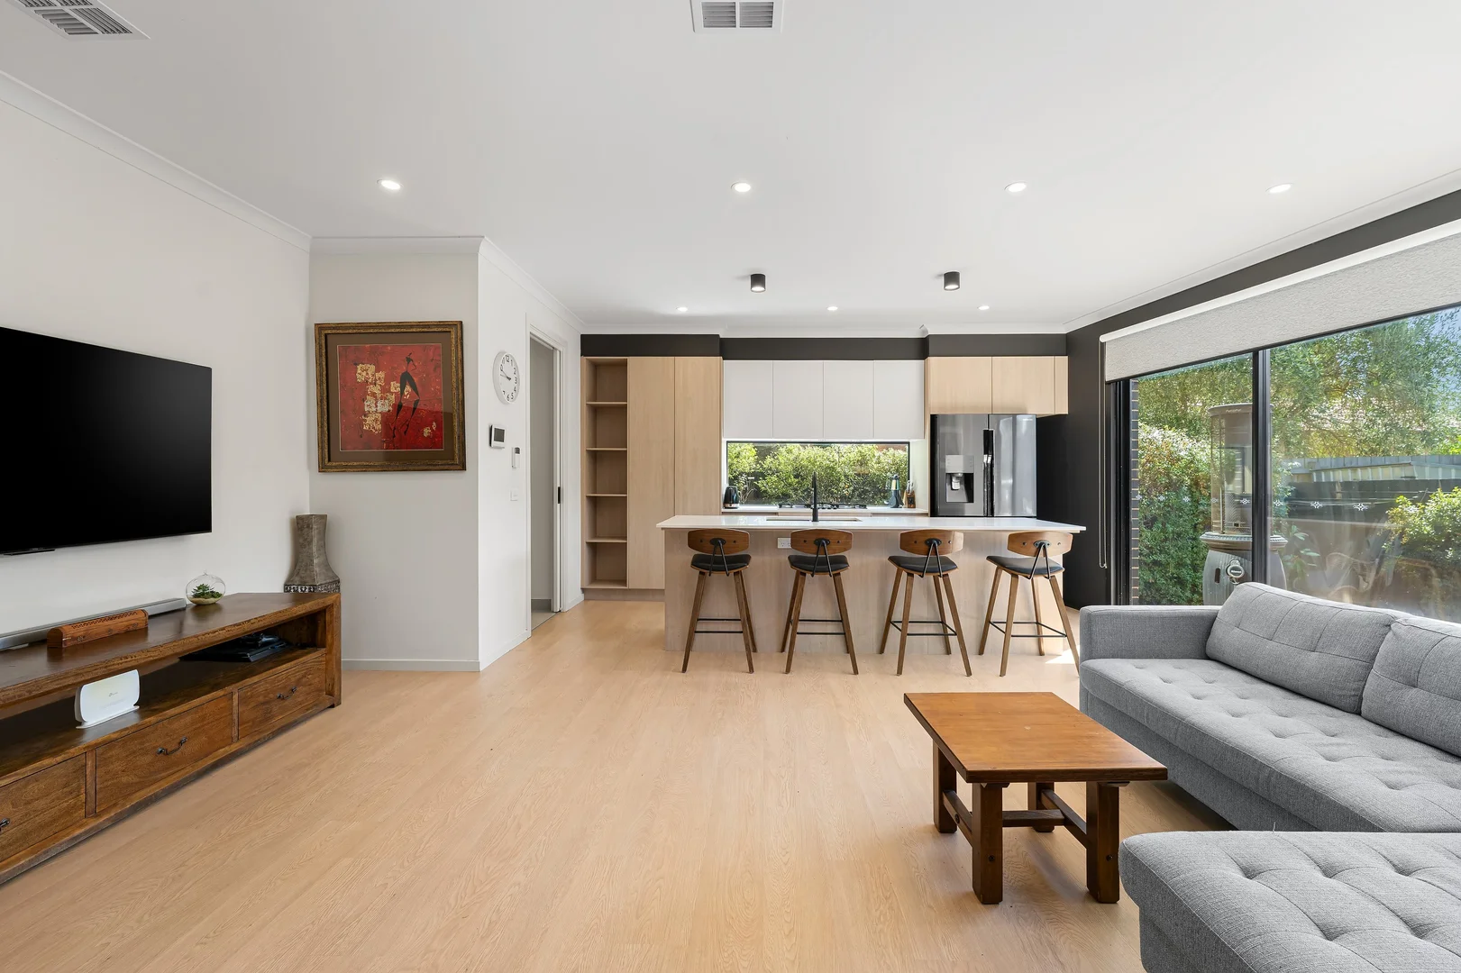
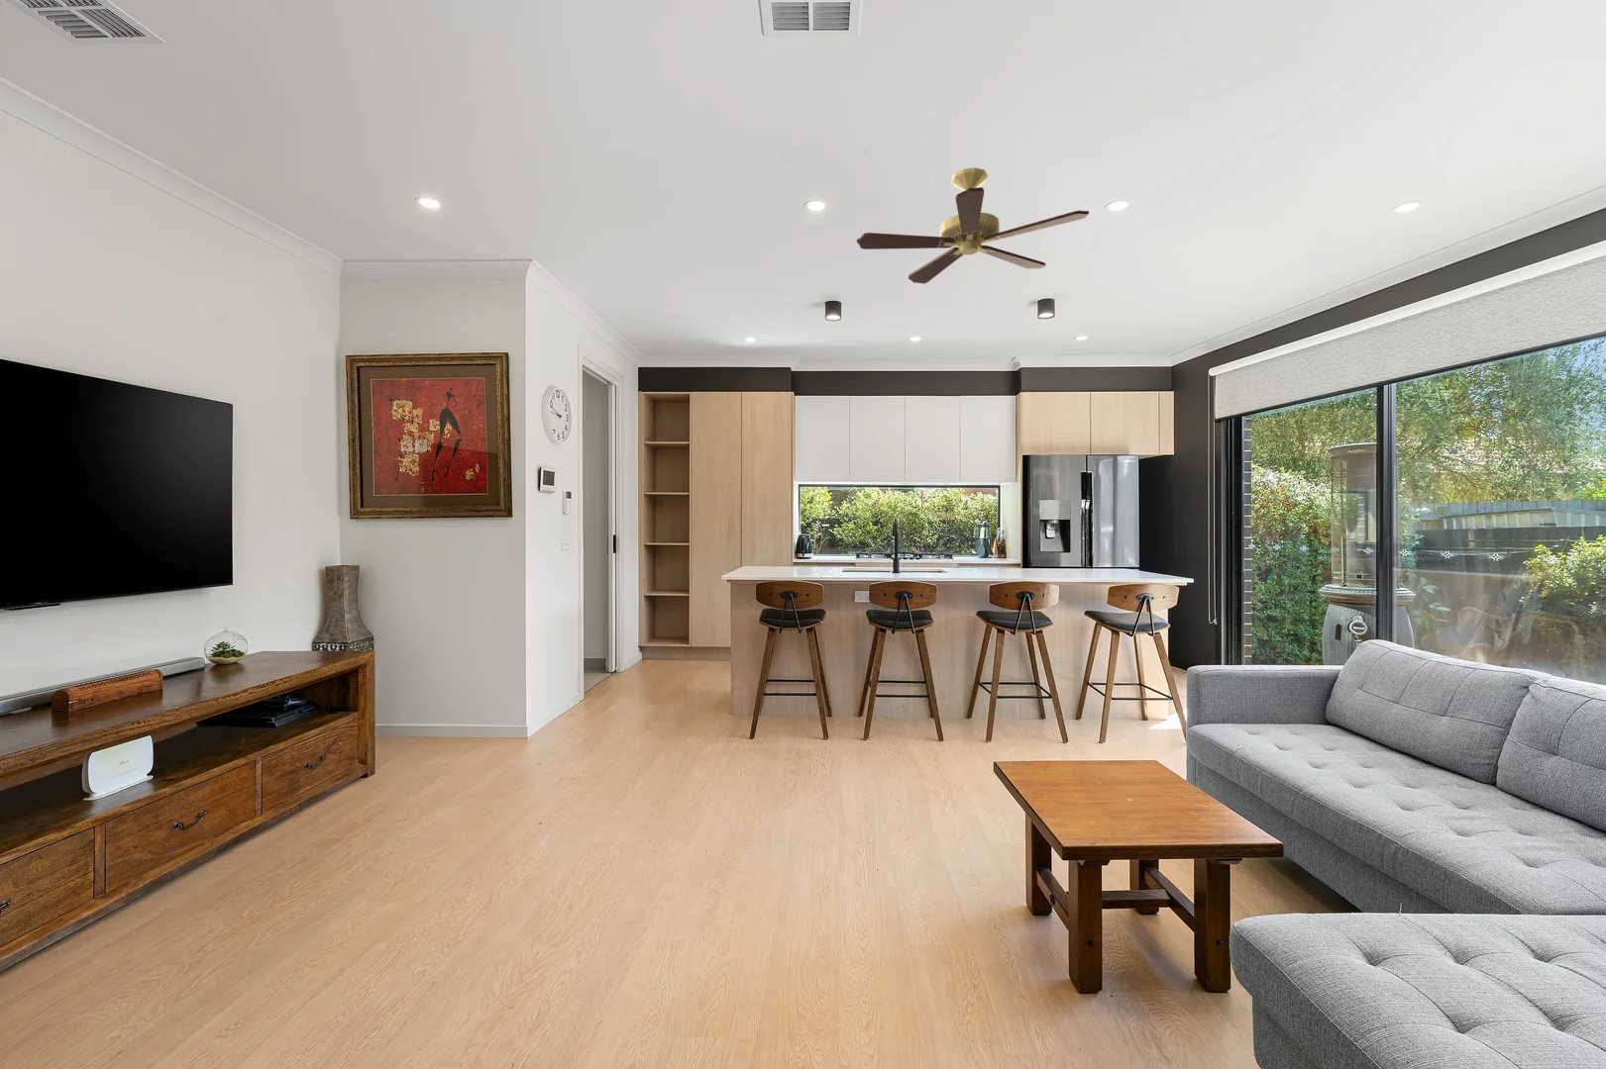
+ ceiling fan [856,167,1090,285]
